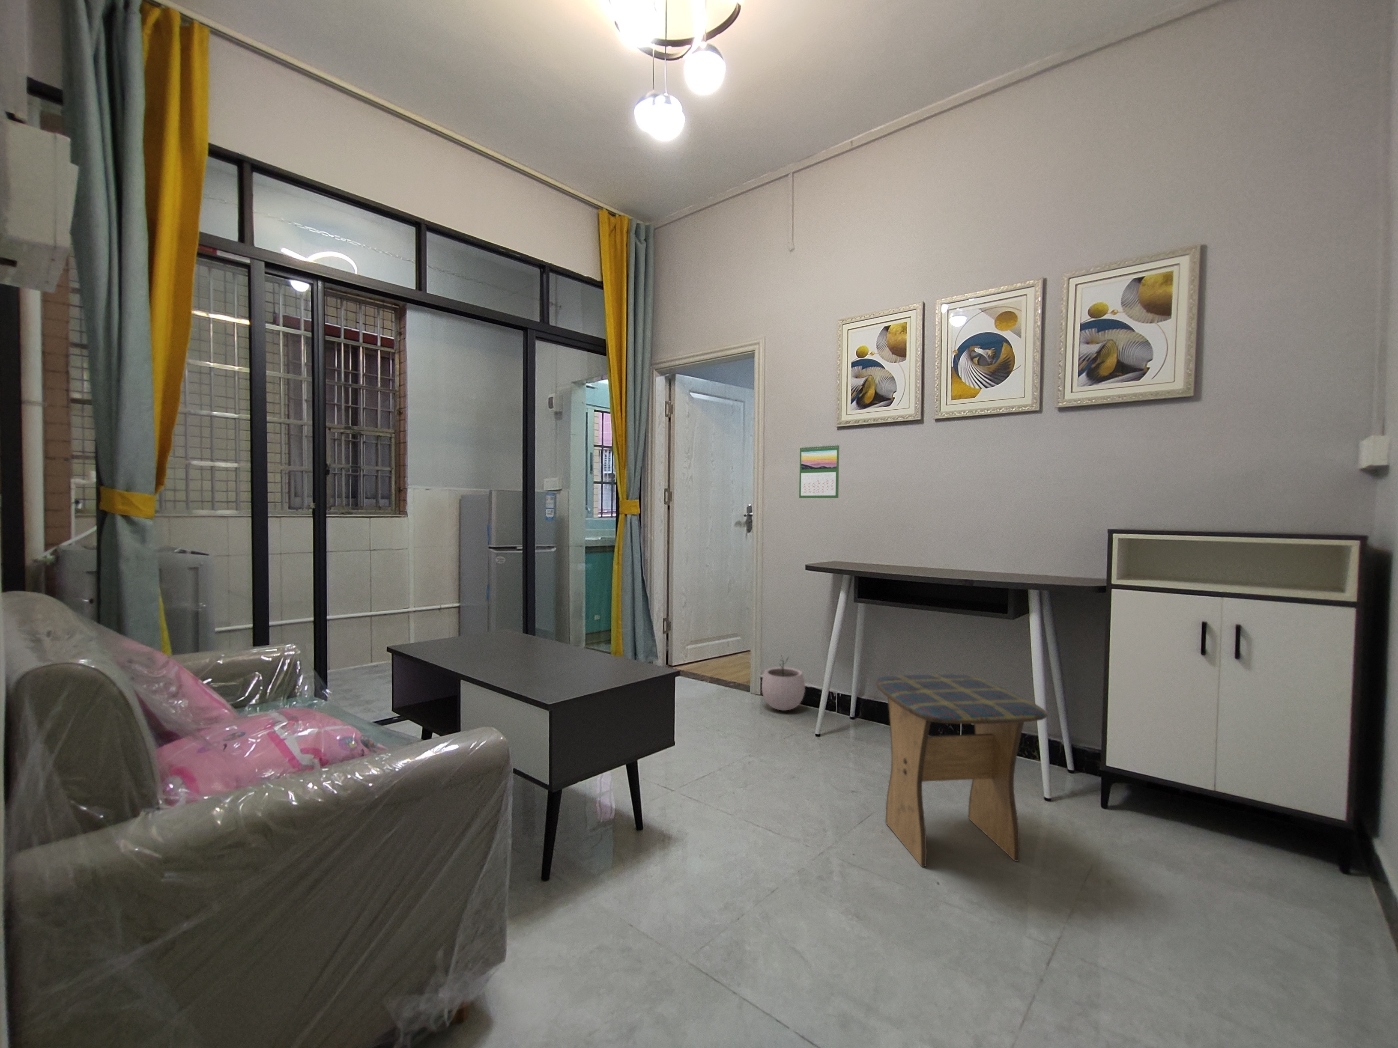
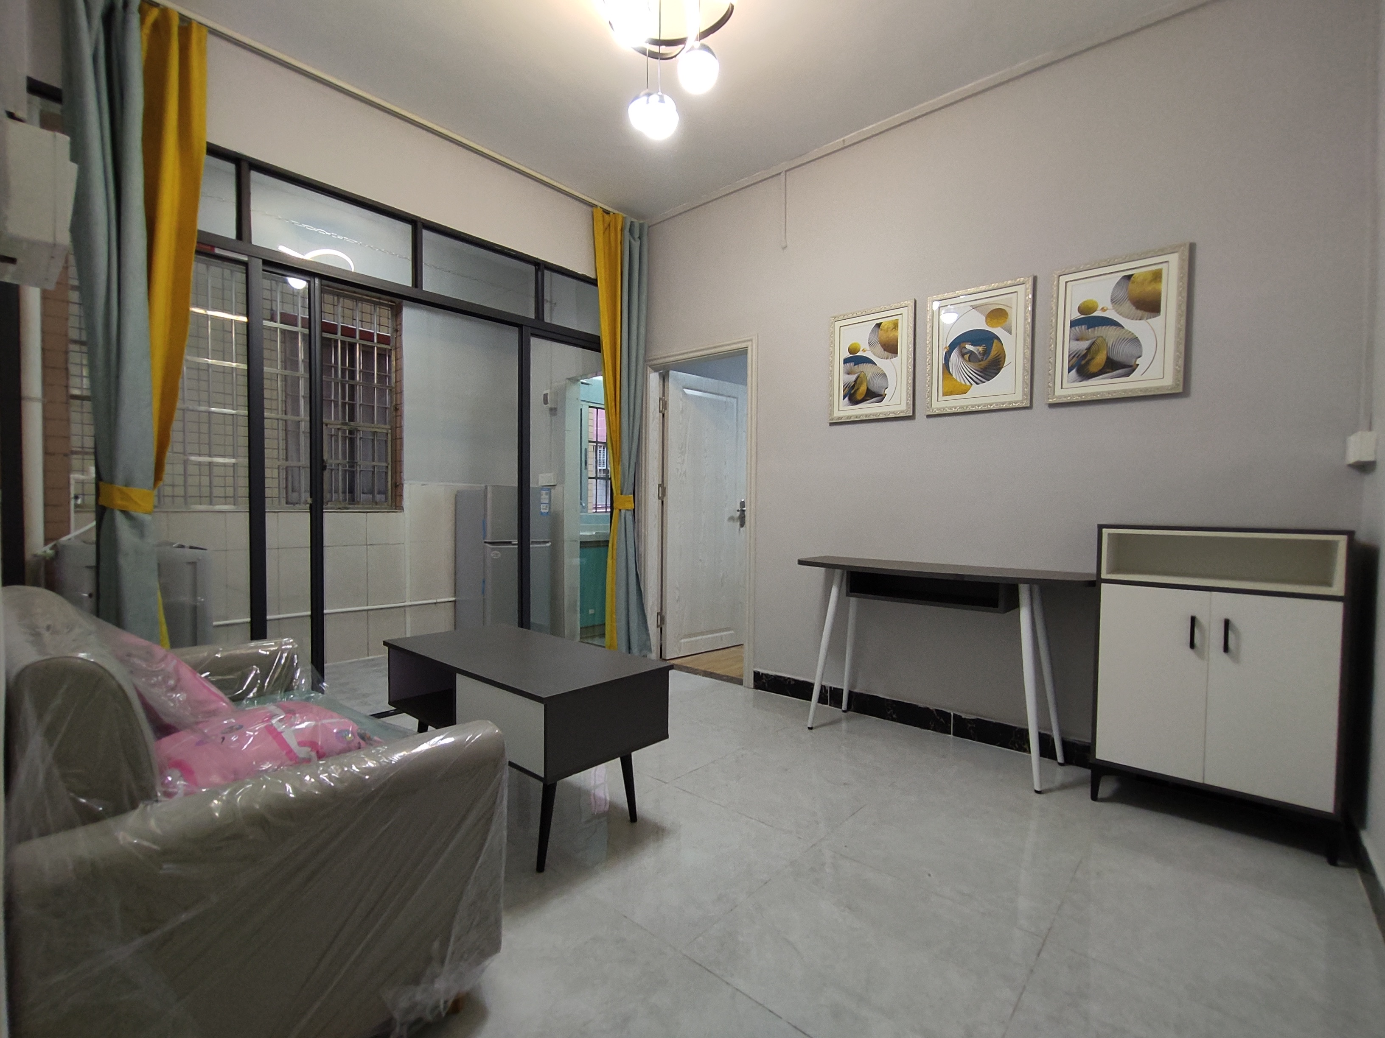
- plant pot [761,654,805,711]
- calendar [799,444,840,499]
- stool [875,674,1048,867]
